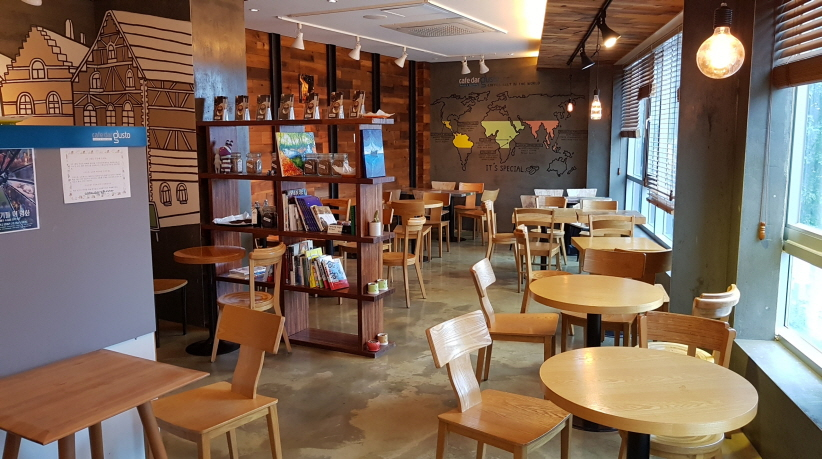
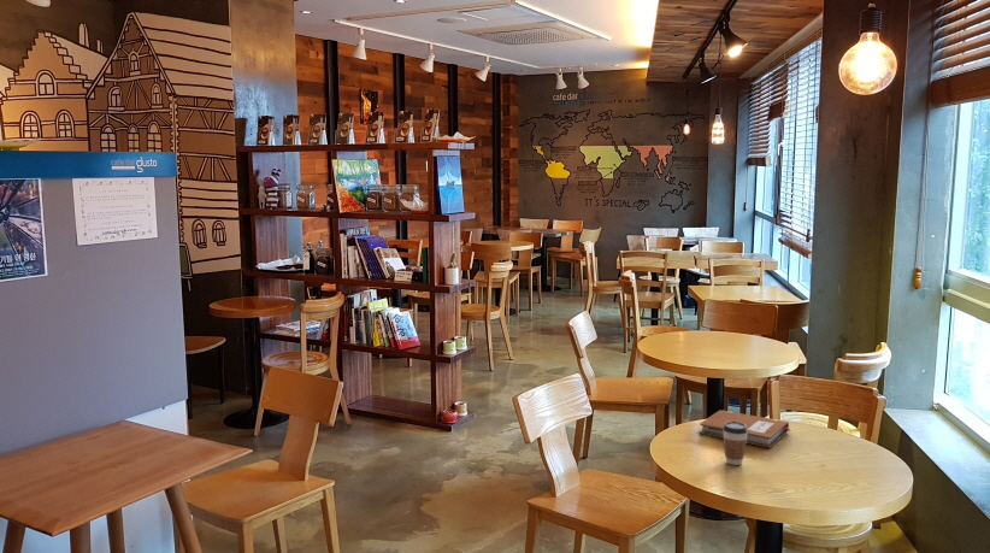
+ notebook [699,408,791,449]
+ coffee cup [723,422,748,466]
